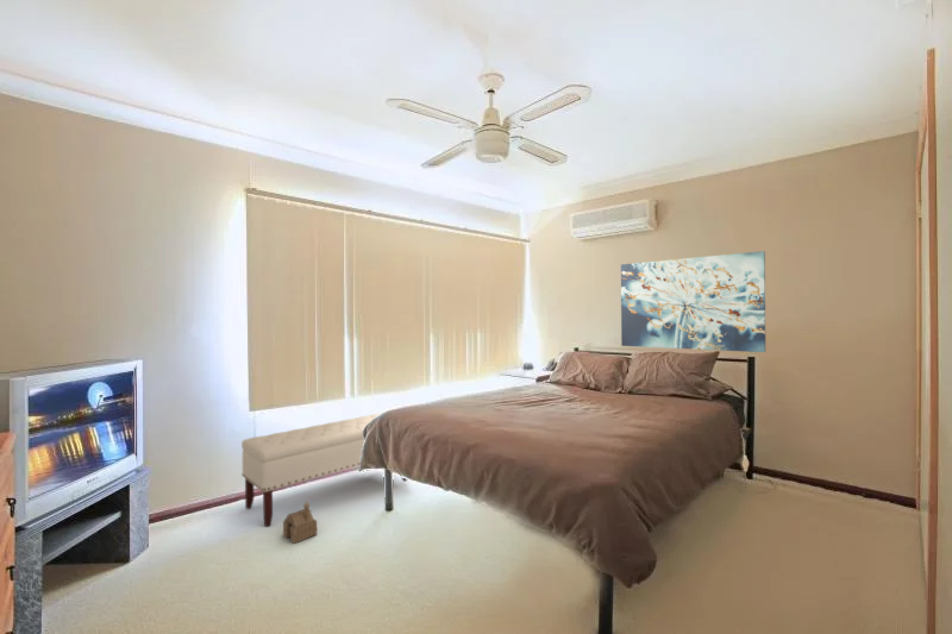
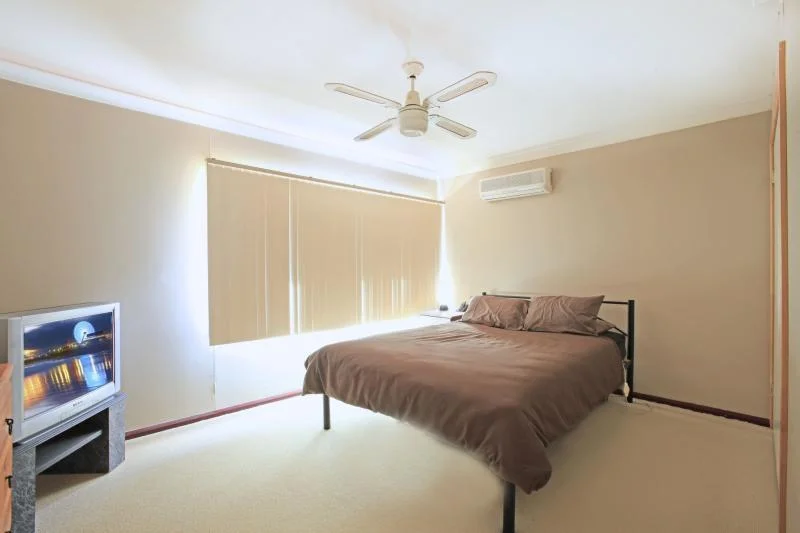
- bench [240,412,408,528]
- wall art [620,250,766,353]
- toy house [282,501,318,545]
